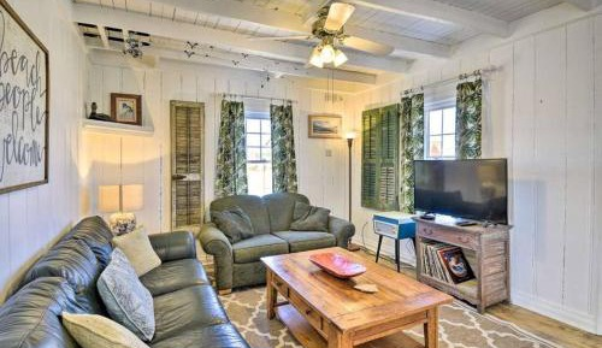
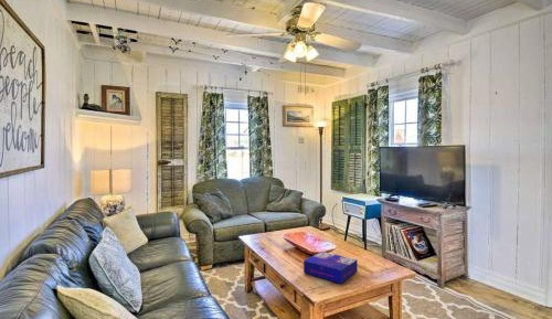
+ board game [302,251,359,285]
